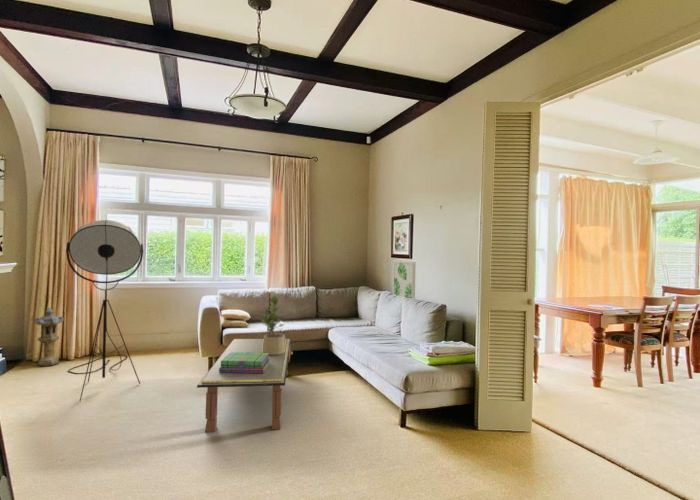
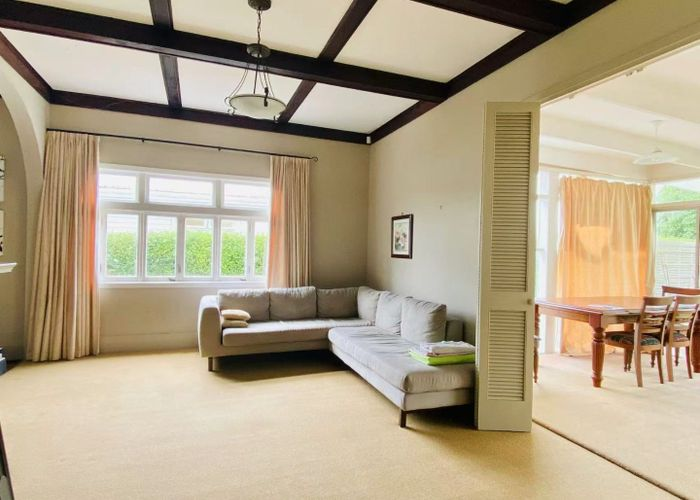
- potted plant [260,295,286,355]
- wall art [392,260,417,300]
- coffee table [196,338,294,433]
- floor lamp [65,219,144,402]
- stack of books [219,352,270,373]
- lantern [33,307,65,368]
